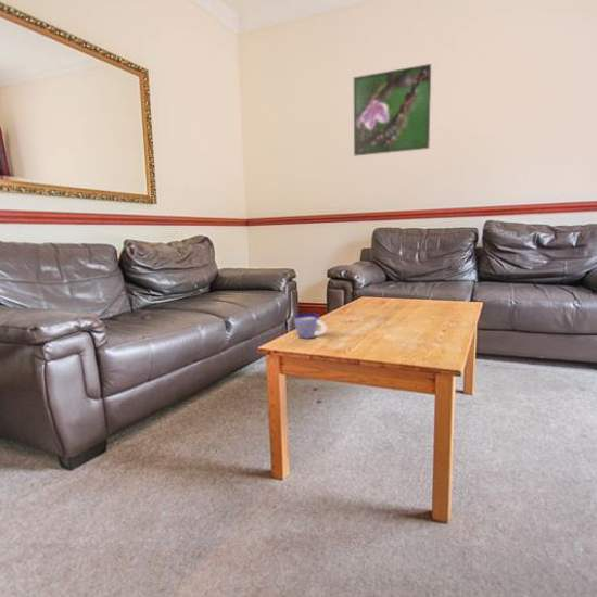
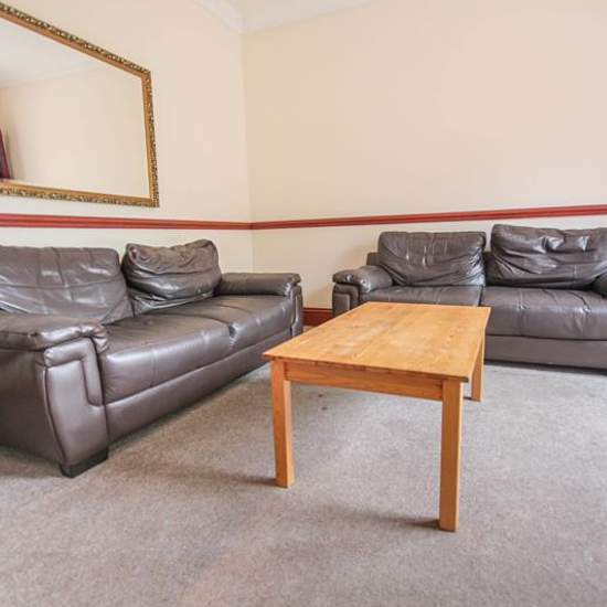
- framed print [353,63,432,157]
- cup [293,313,327,340]
